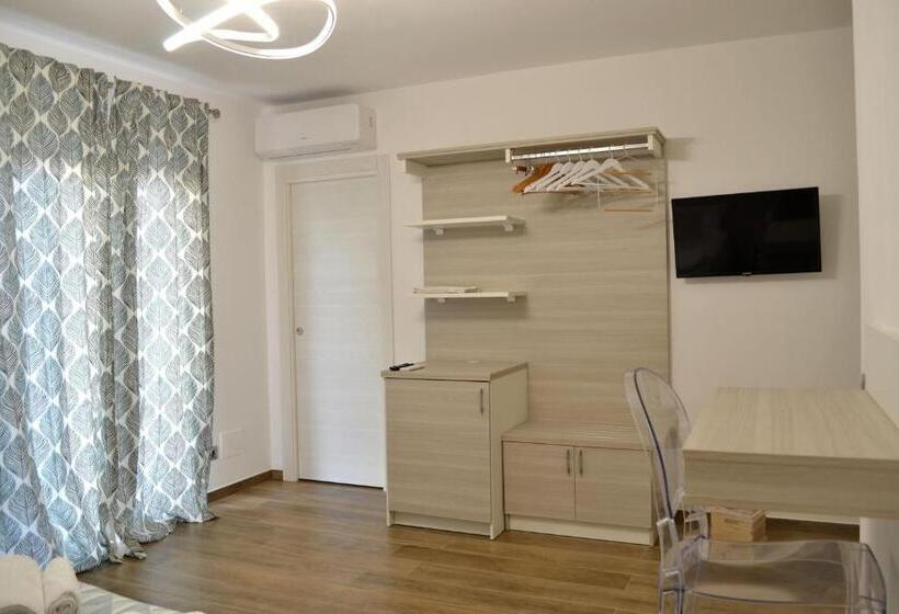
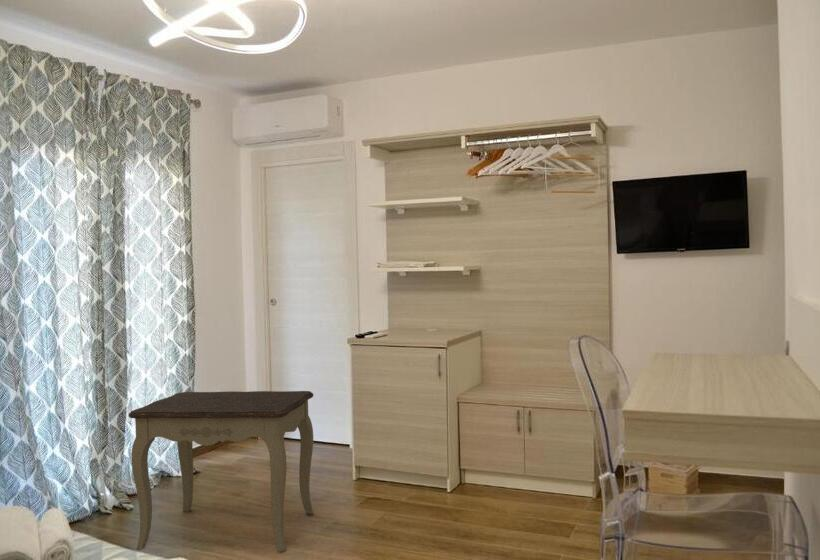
+ side table [127,390,315,554]
